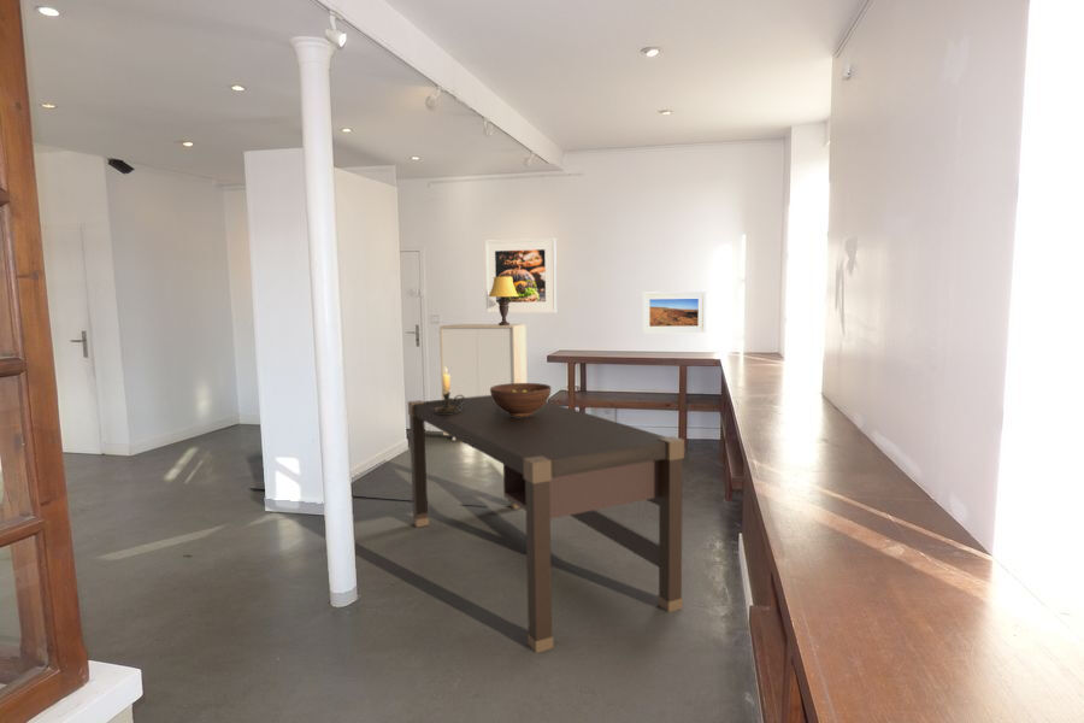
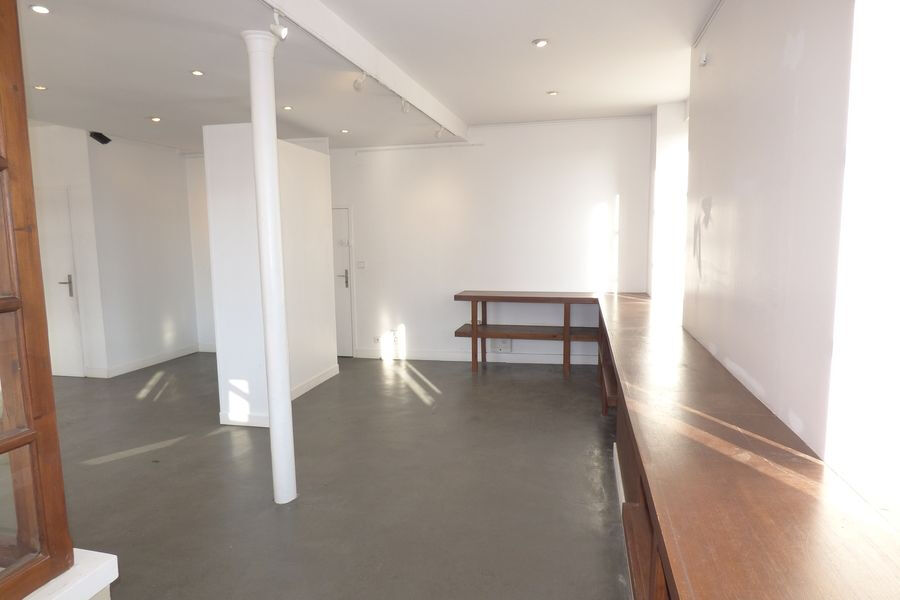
- dining table [407,395,685,654]
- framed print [642,290,707,334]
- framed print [483,237,558,315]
- table lamp [489,276,518,325]
- fruit bowl [490,382,553,417]
- storage cabinet [438,323,528,441]
- candle holder [435,368,465,415]
